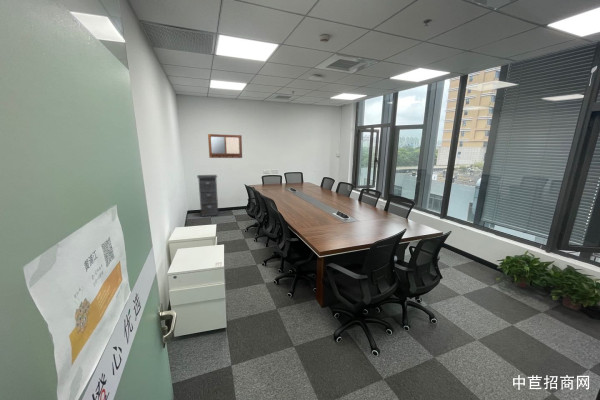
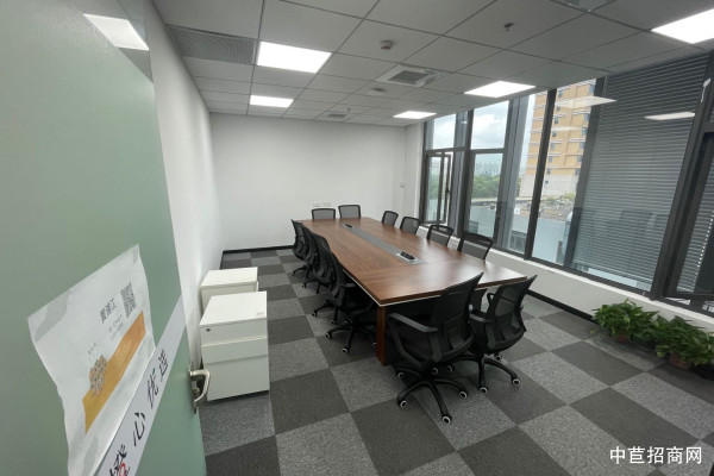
- filing cabinet [196,174,219,218]
- writing board [207,133,243,159]
